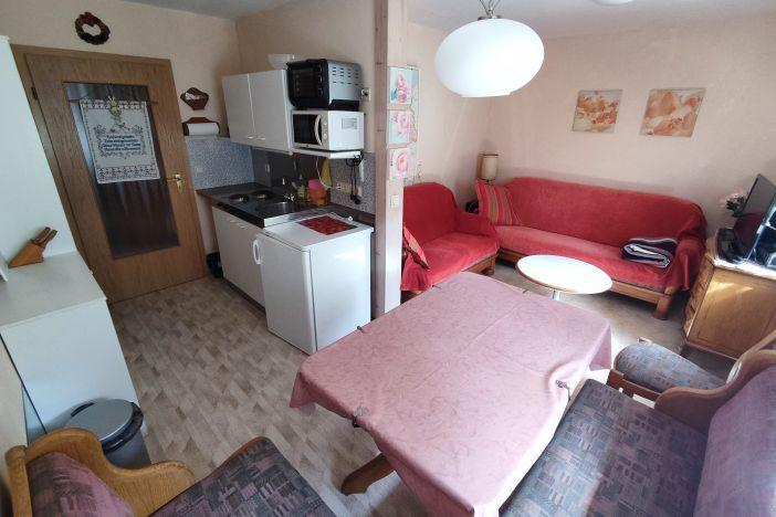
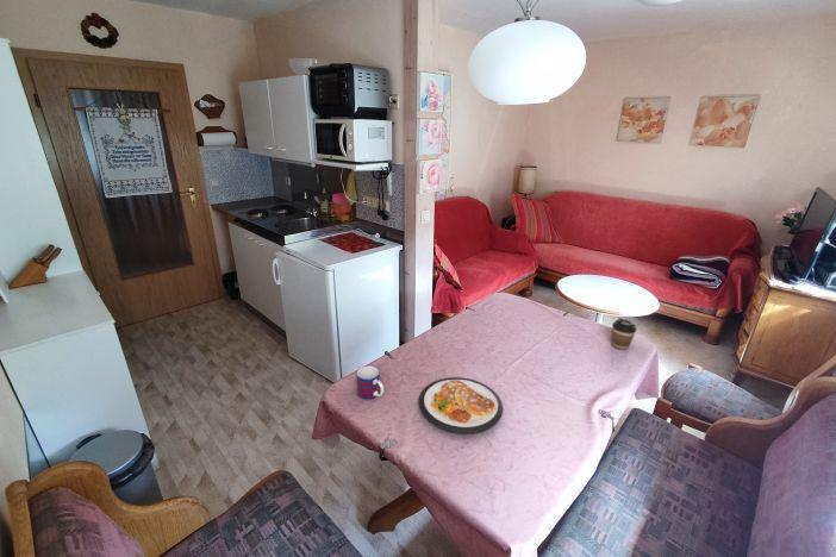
+ mug [355,365,385,400]
+ coffee cup [610,317,638,351]
+ dish [418,376,504,436]
